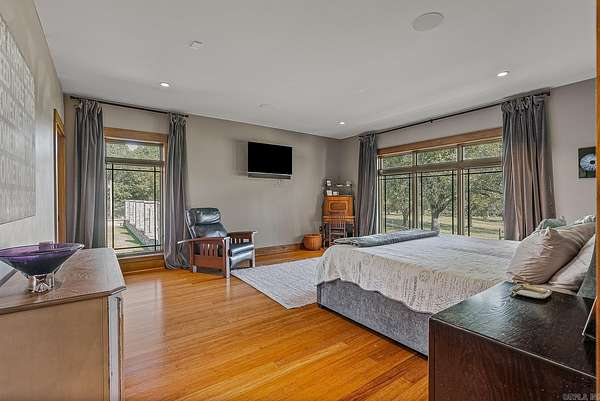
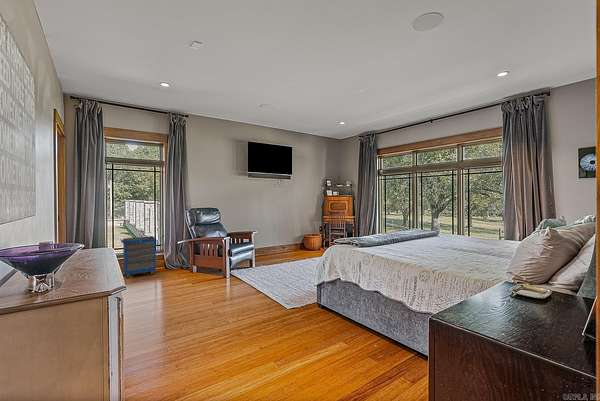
+ cabinet [119,235,157,280]
